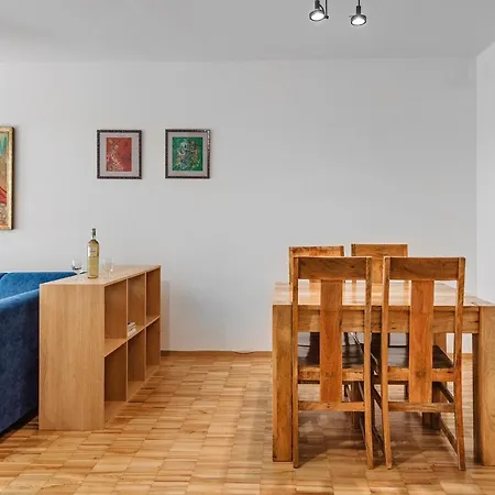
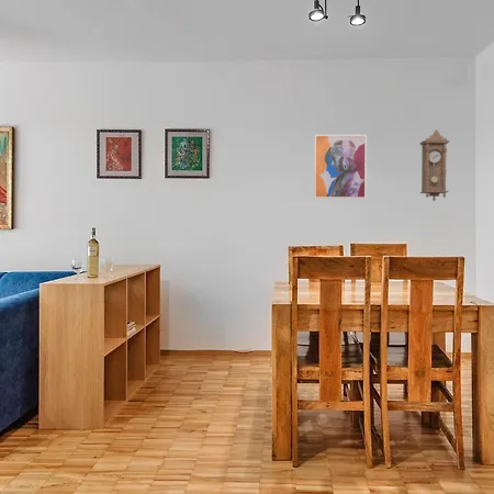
+ wall art [313,134,368,200]
+ pendulum clock [419,128,450,202]
